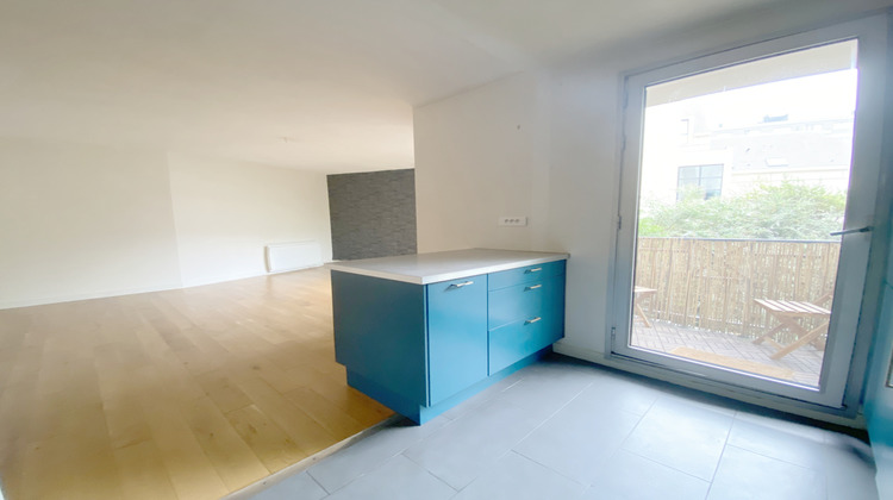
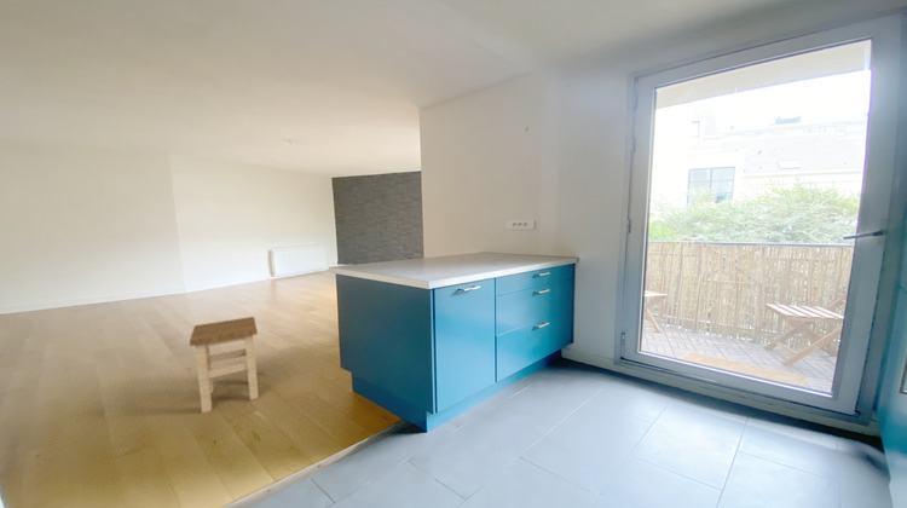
+ stool [189,316,260,415]
